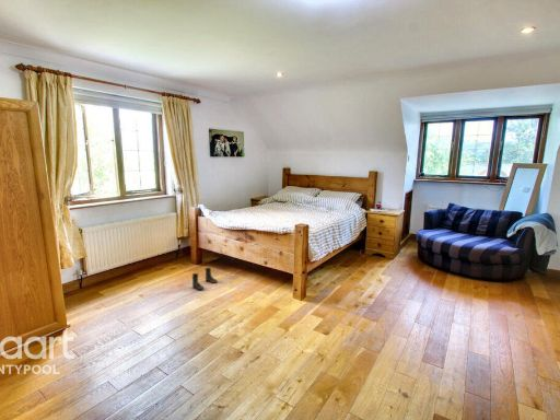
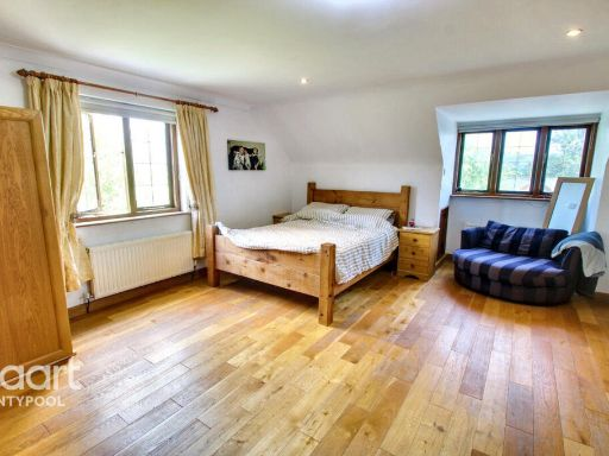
- boots [190,267,219,291]
